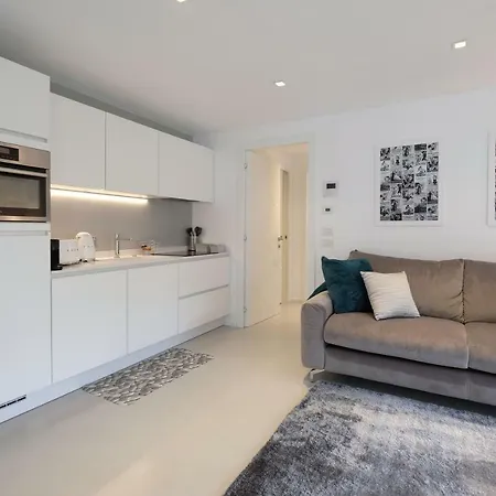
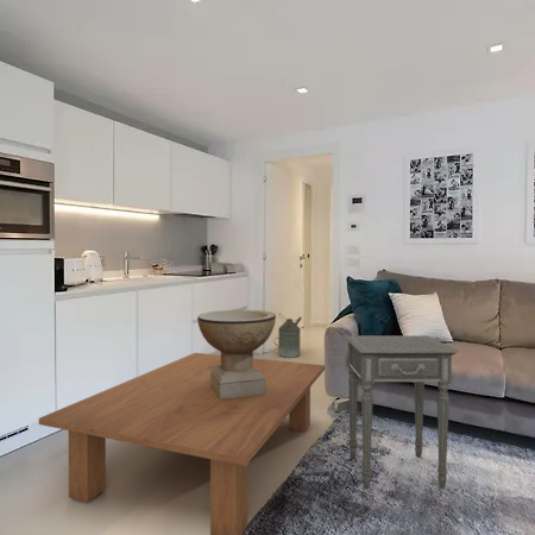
+ side table [342,334,460,490]
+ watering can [273,313,303,359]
+ decorative bowl [196,309,277,399]
+ coffee table [38,352,326,535]
